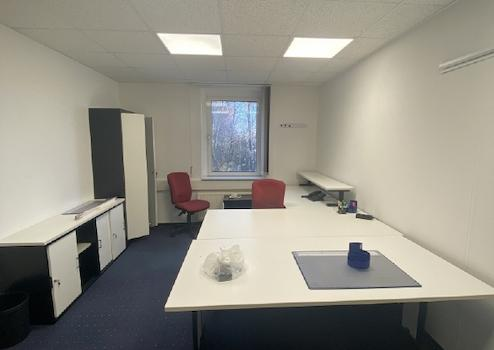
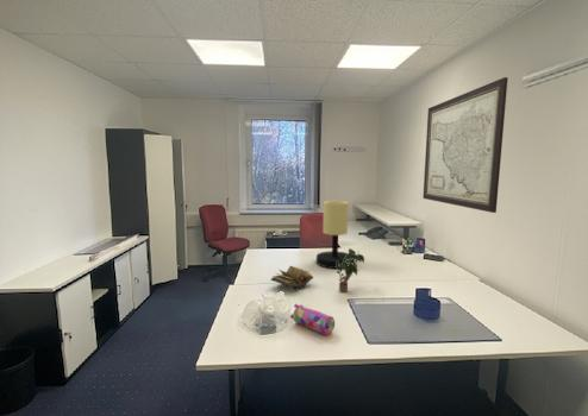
+ wall art [423,76,509,214]
+ book [269,265,314,291]
+ table lamp [315,200,354,270]
+ potted plant [336,247,365,294]
+ pencil case [289,303,336,336]
